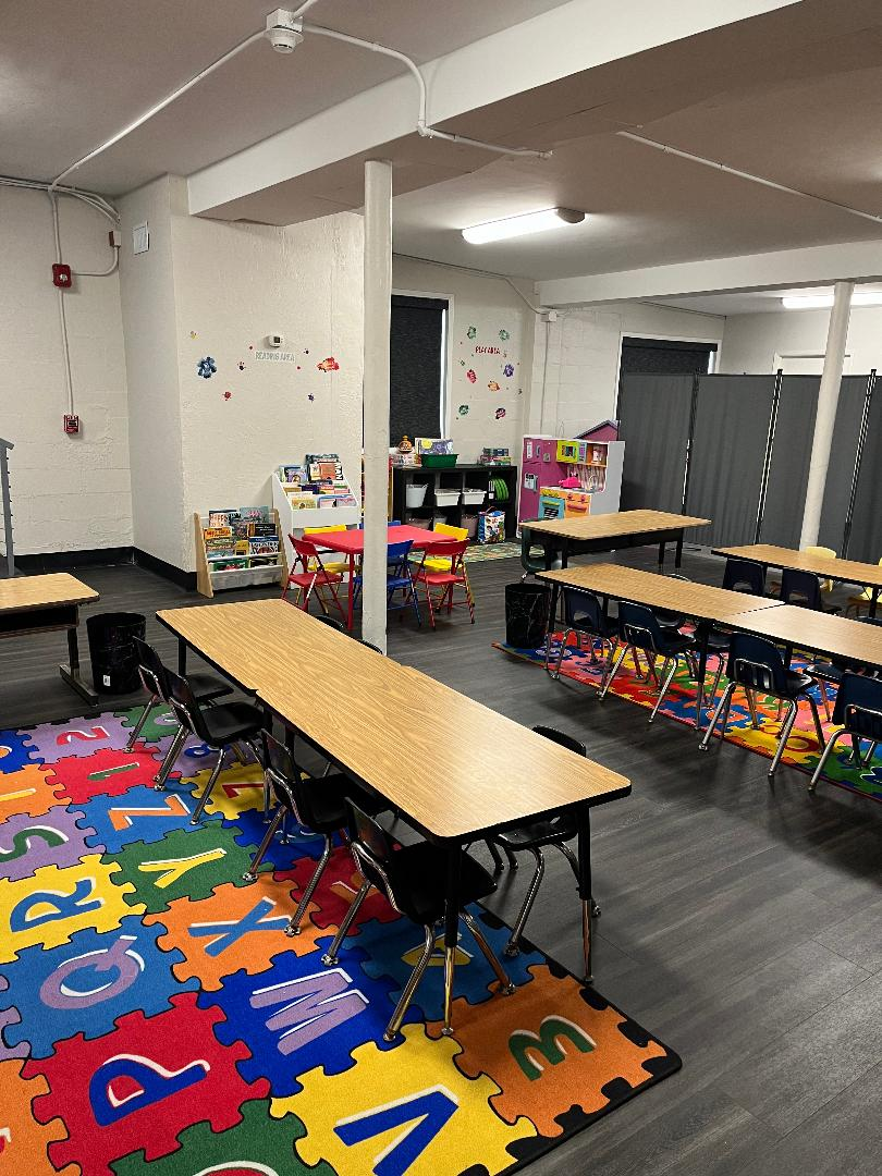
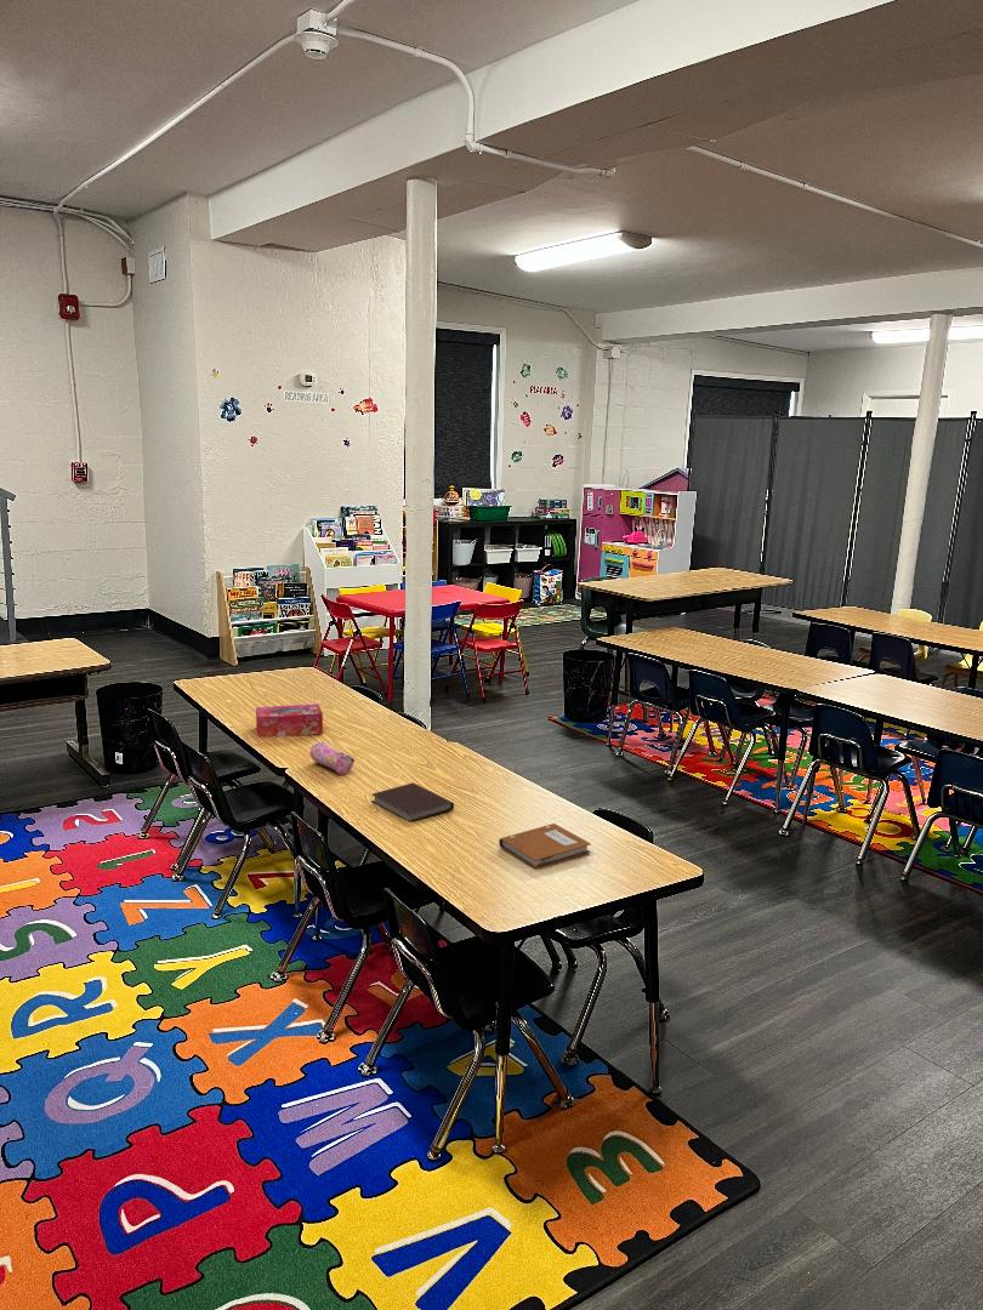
+ notebook [498,822,592,871]
+ tissue box [255,702,324,739]
+ notebook [370,782,455,824]
+ pencil case [308,741,356,776]
